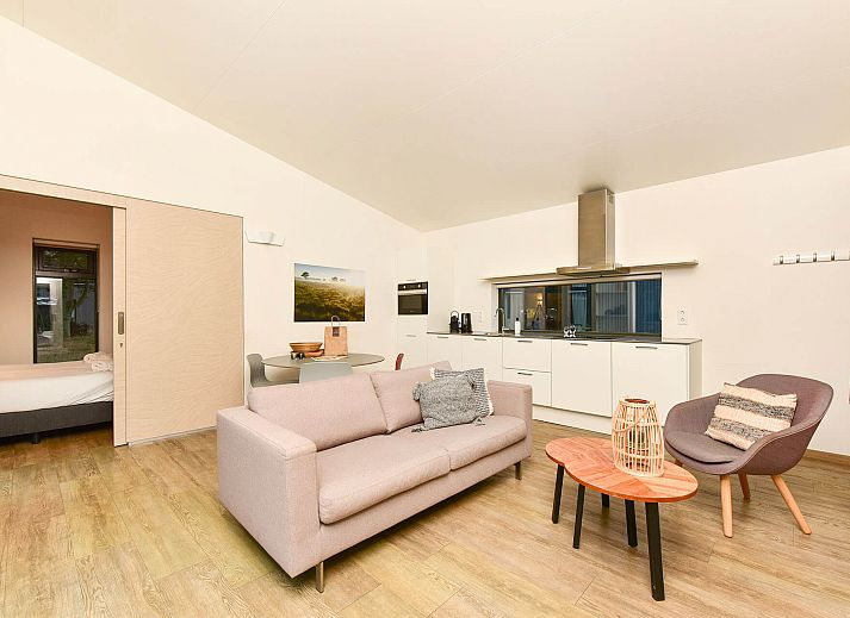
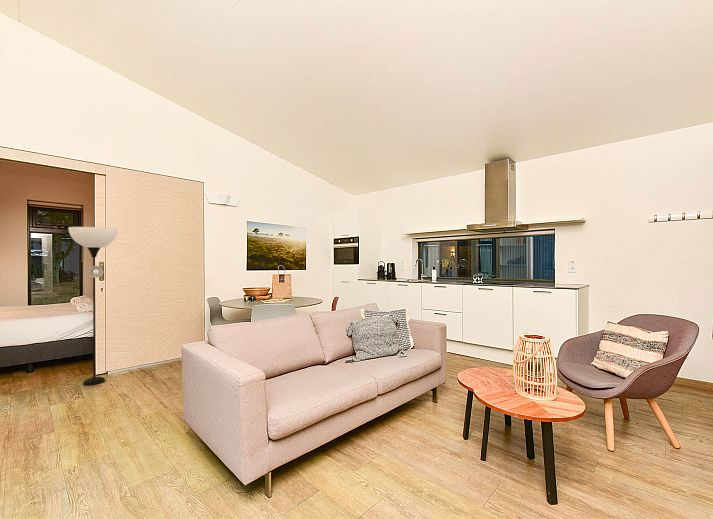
+ floor lamp [67,226,119,387]
